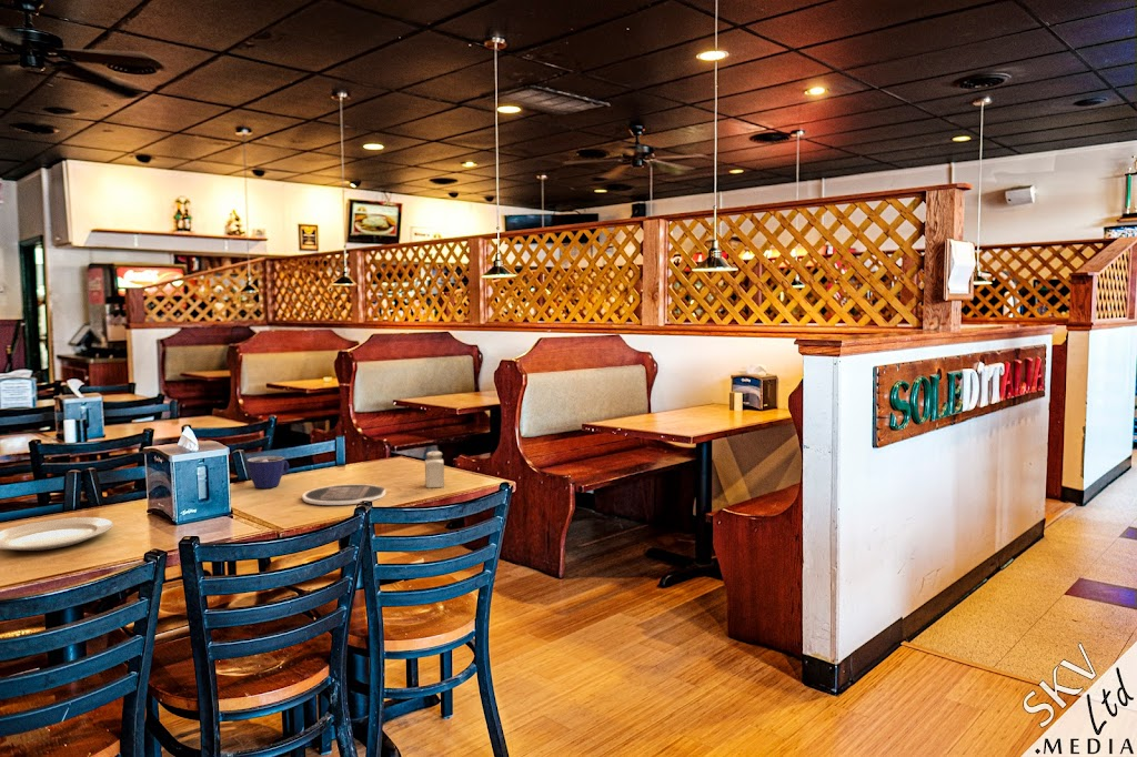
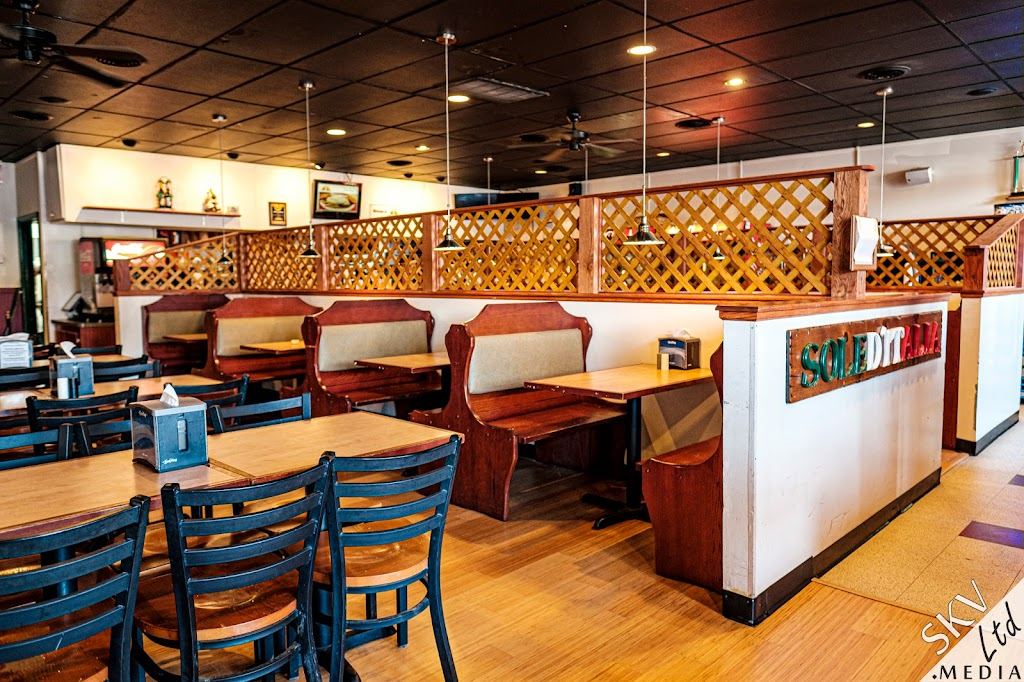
- cup [245,455,290,489]
- salt shaker [424,450,445,488]
- plate [301,483,386,506]
- chinaware [0,516,114,552]
